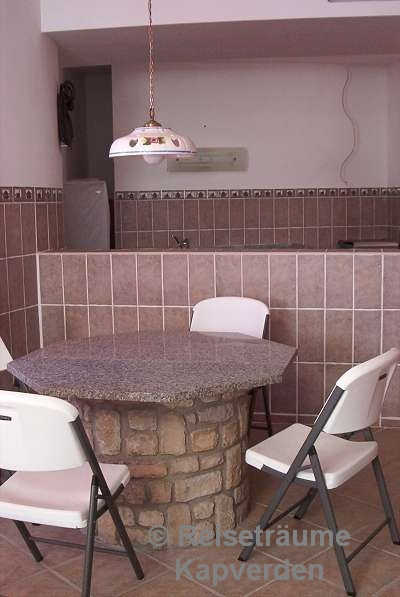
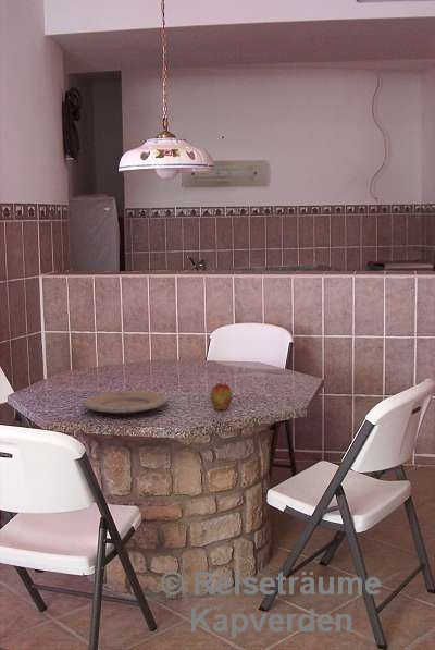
+ plate [83,389,170,416]
+ apple [210,379,233,412]
